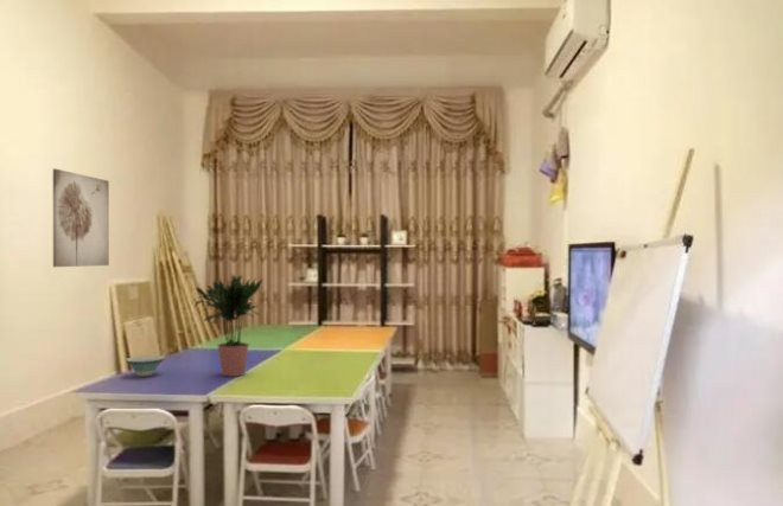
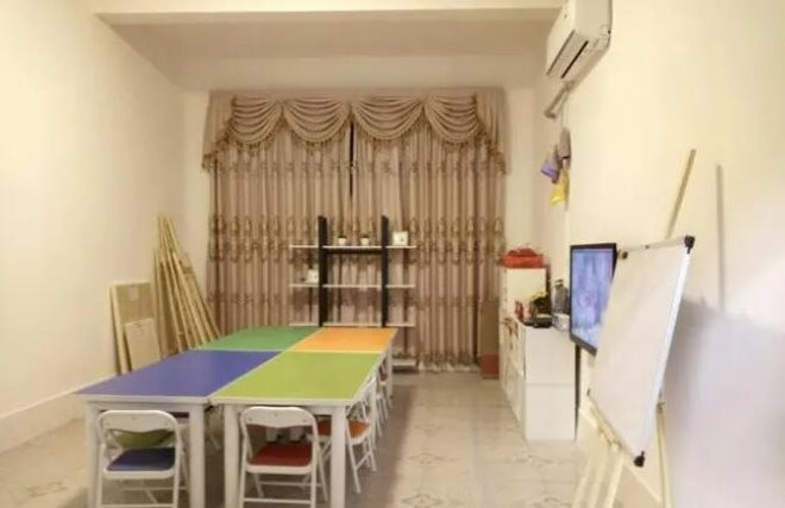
- potted plant [192,273,263,377]
- bowl [125,354,166,377]
- wall art [52,168,110,268]
